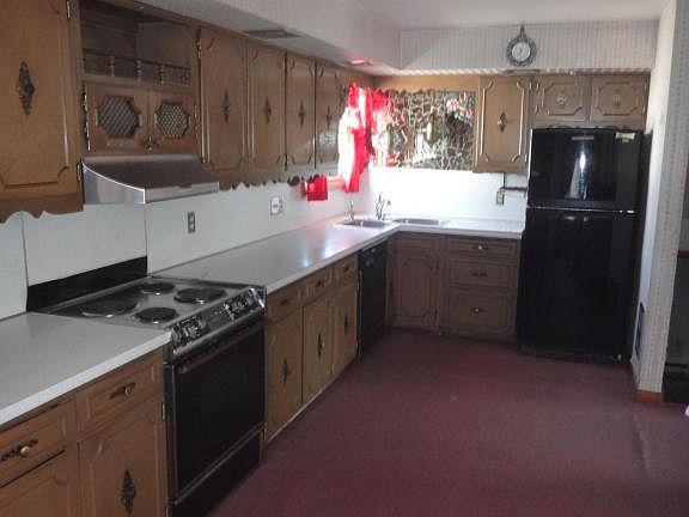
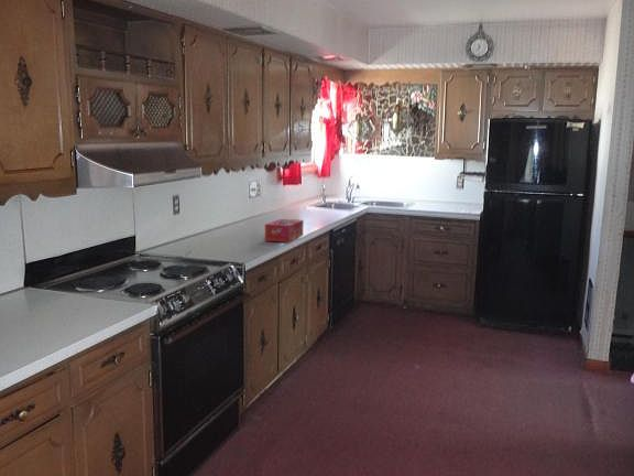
+ tissue box [264,218,305,244]
